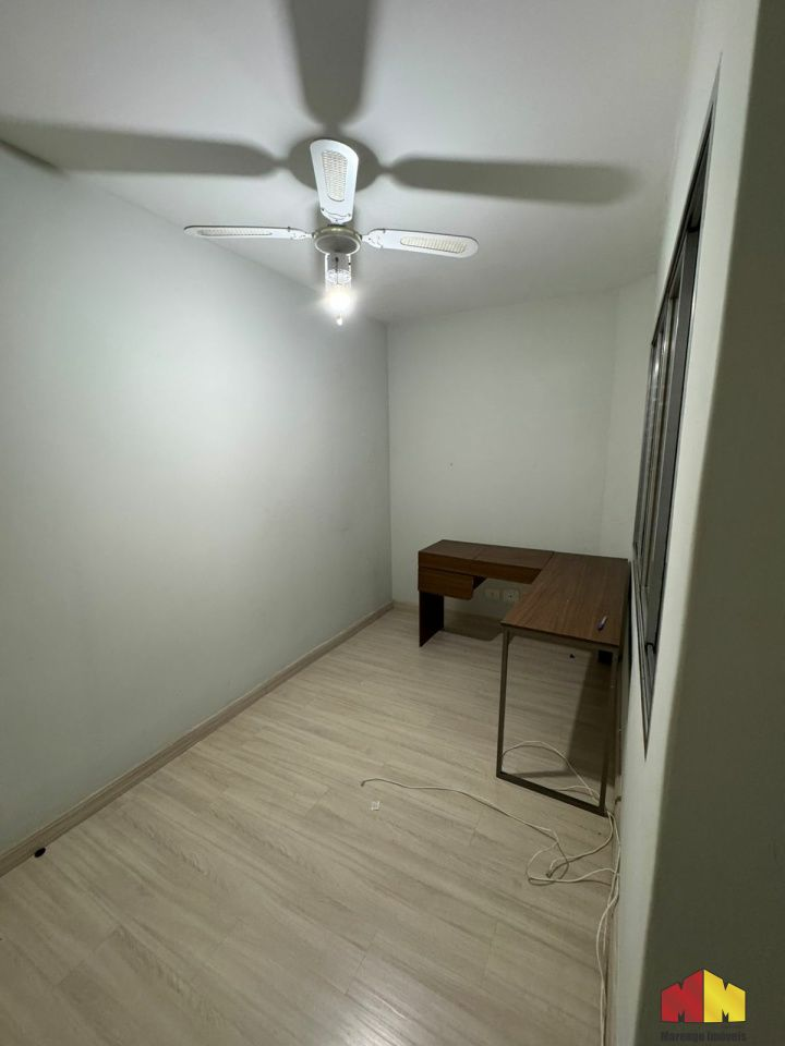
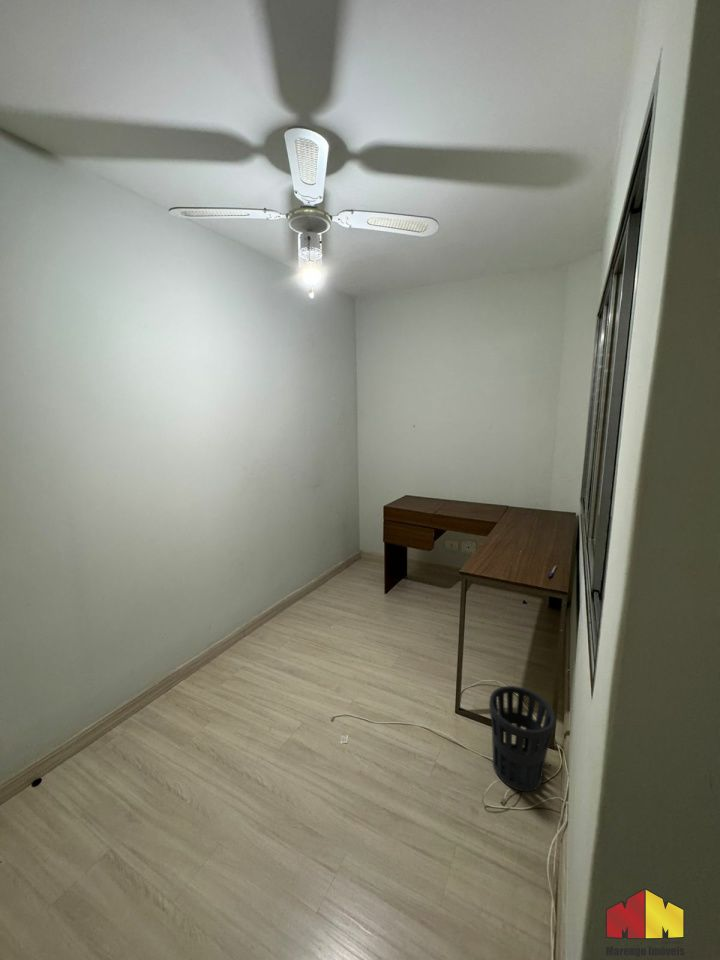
+ wastebasket [488,685,557,793]
